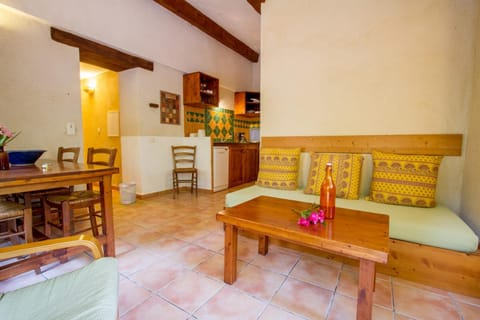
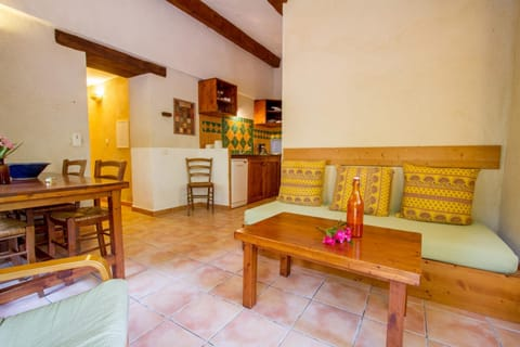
- wastebasket [118,181,137,205]
